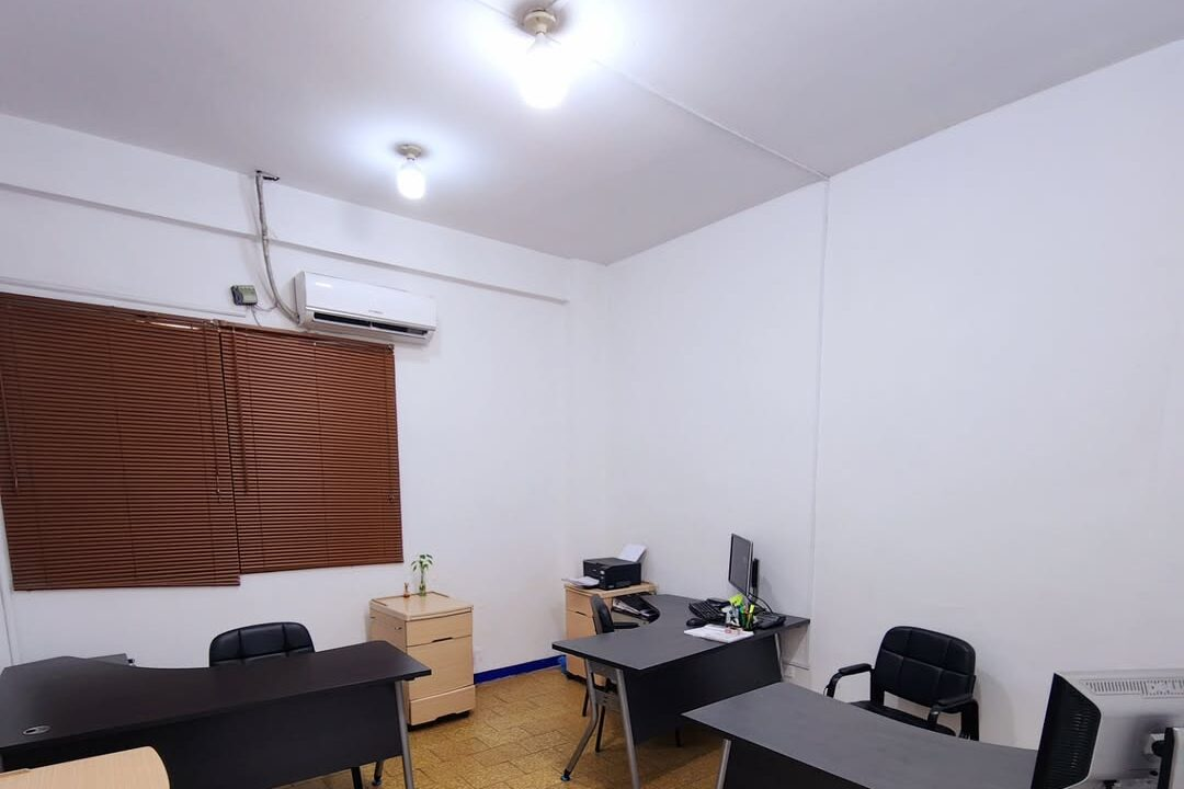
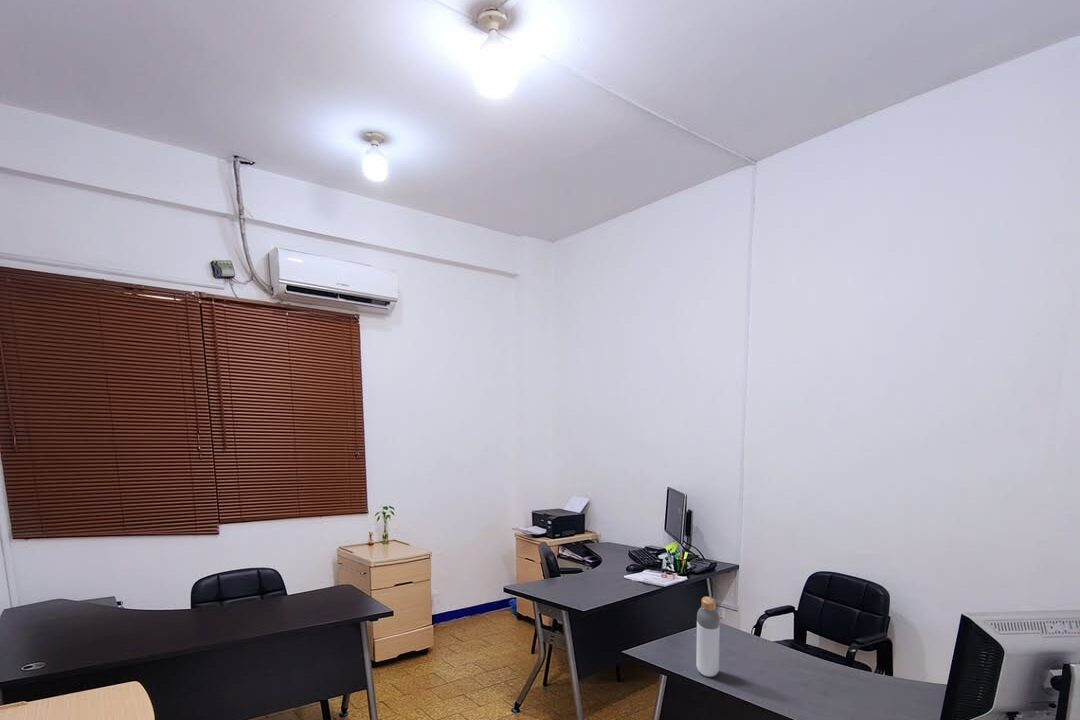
+ bottle [695,596,721,678]
